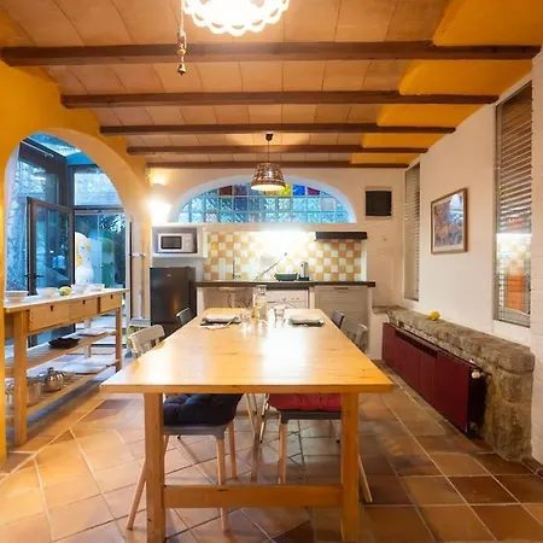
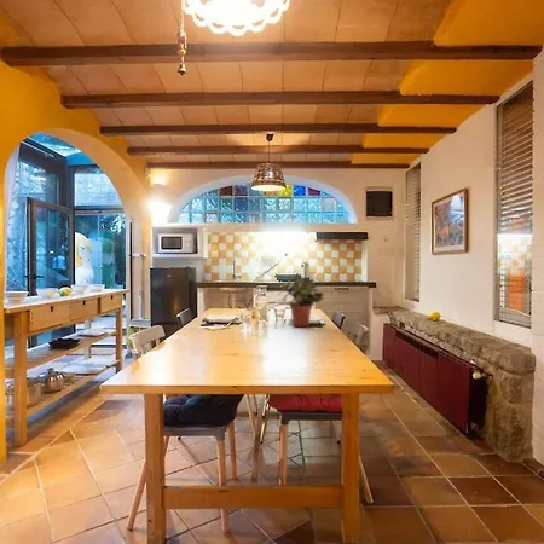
+ potted plant [274,273,325,328]
